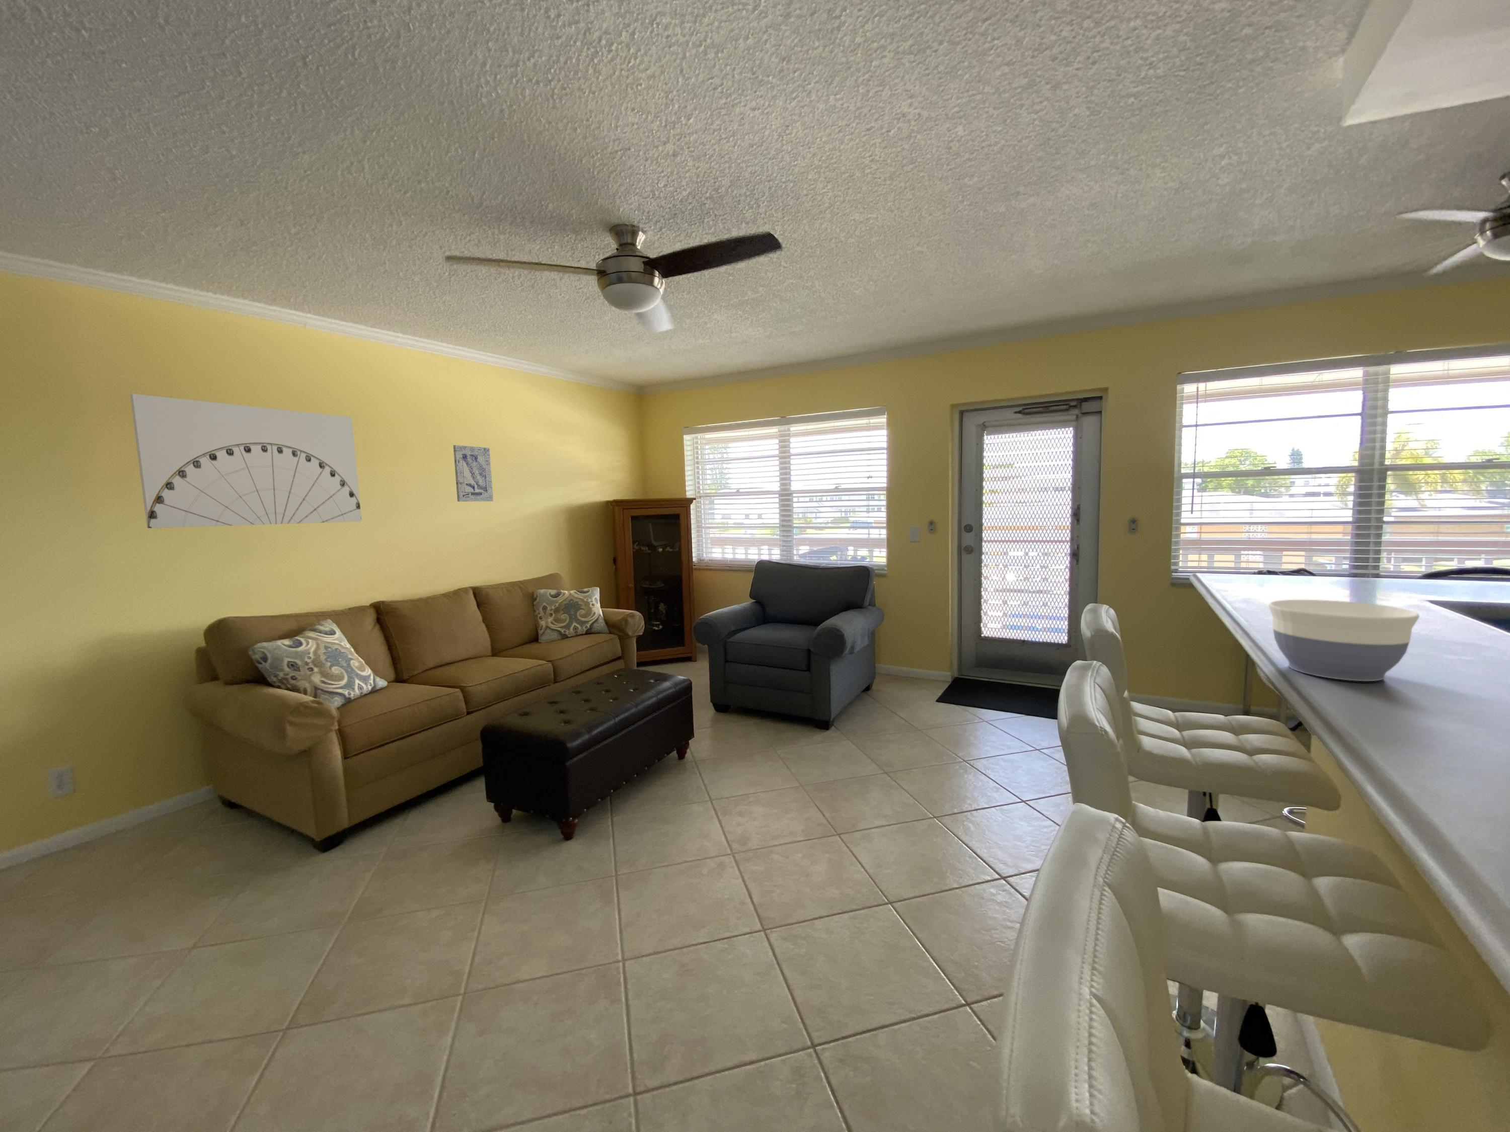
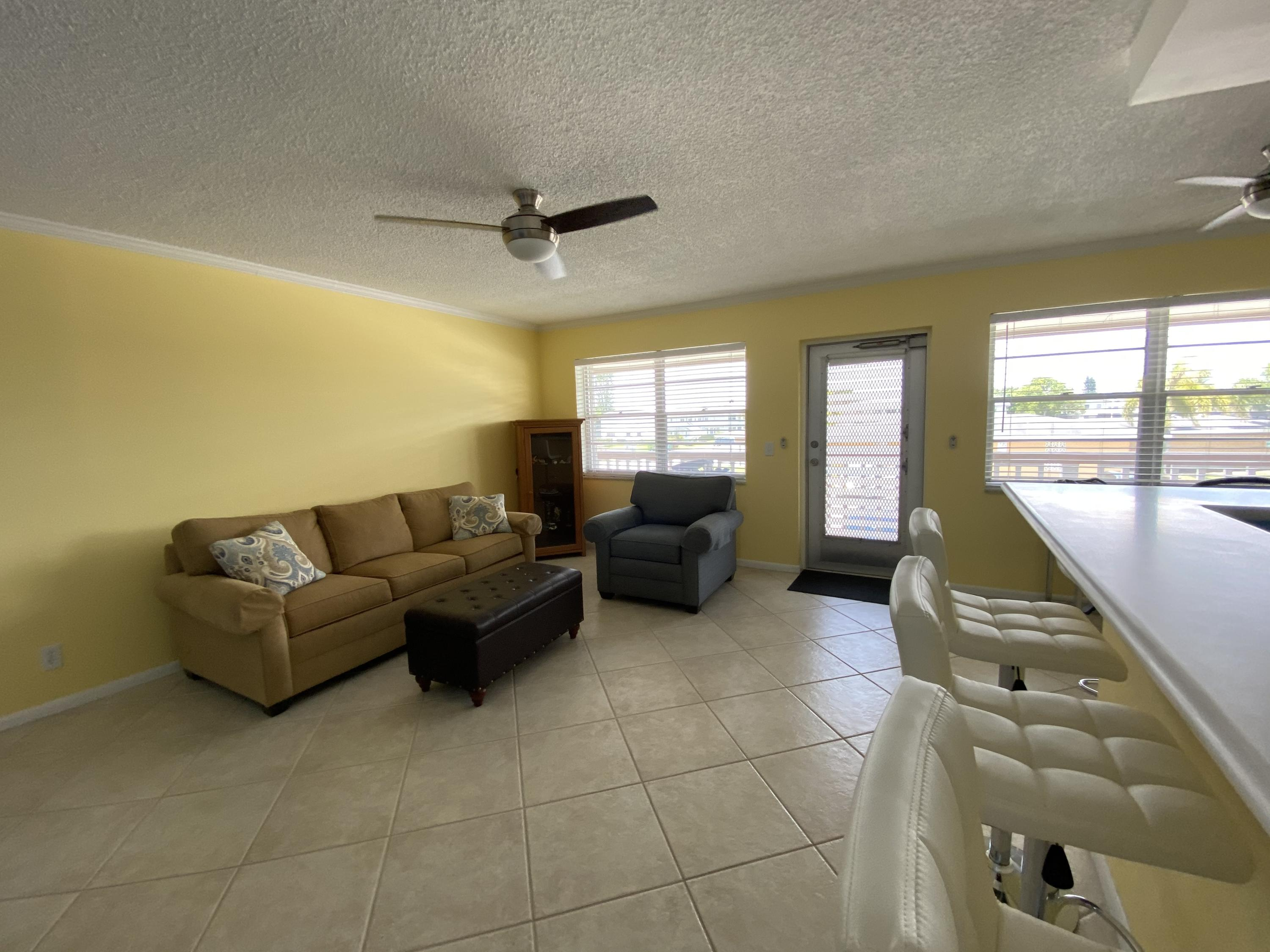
- wall art [130,392,361,529]
- wall art [453,445,493,502]
- bowl [1267,599,1420,681]
